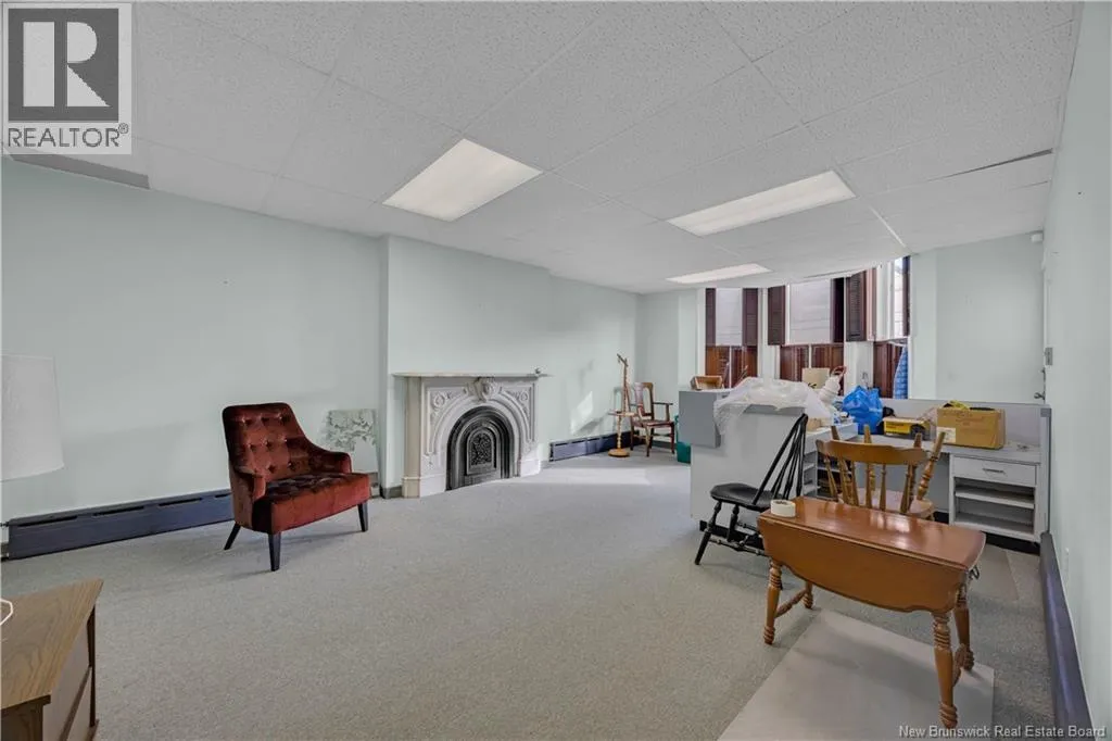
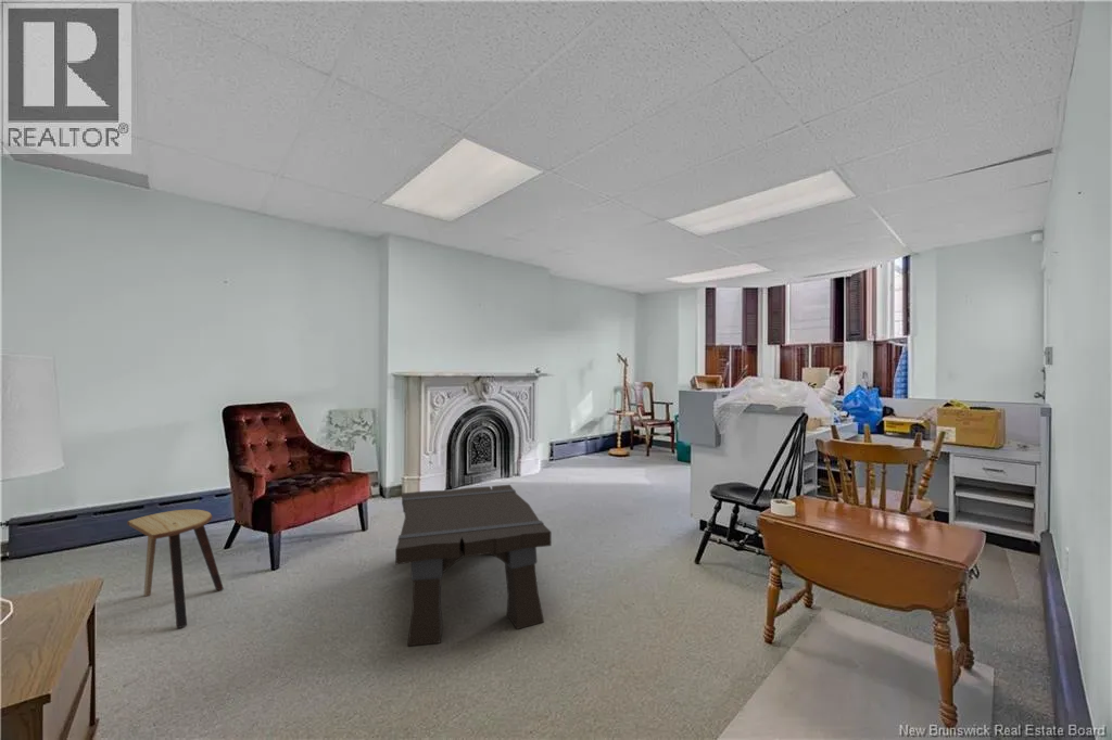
+ coffee table [394,484,553,647]
+ stool [126,508,225,629]
